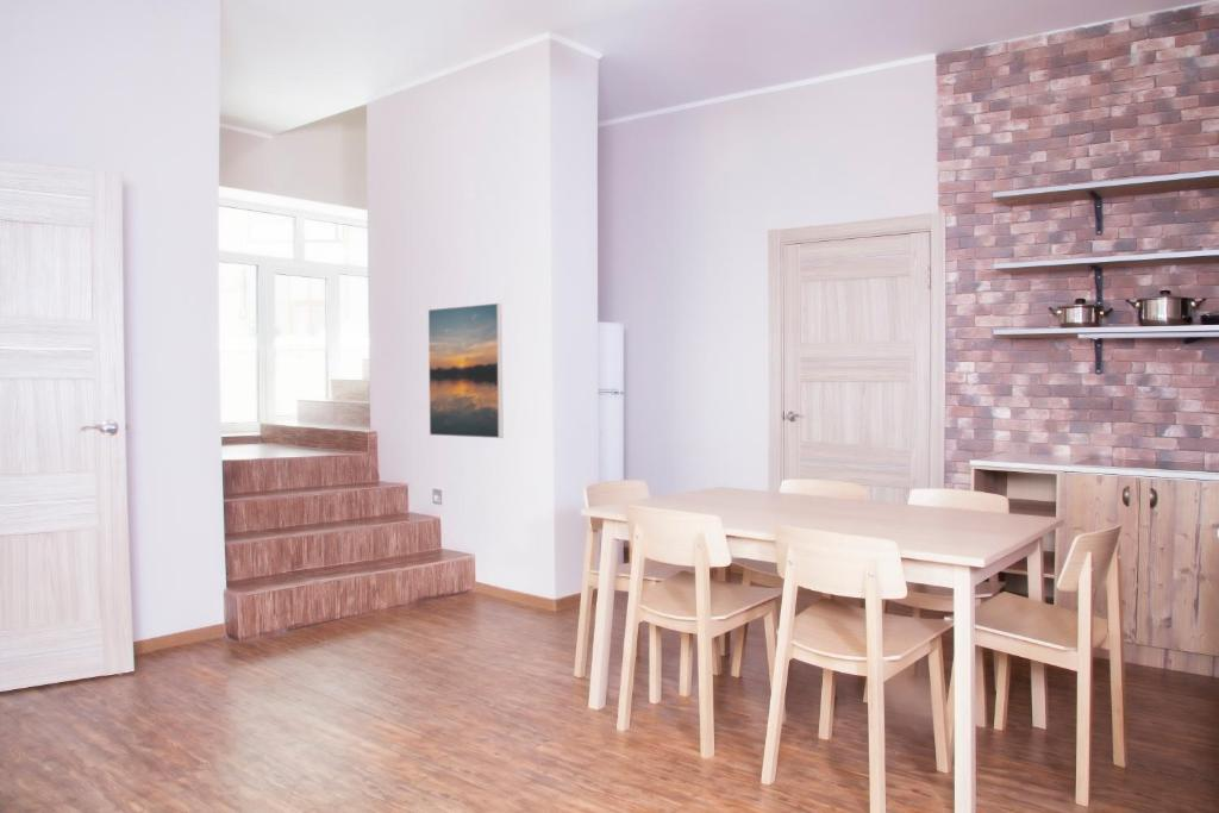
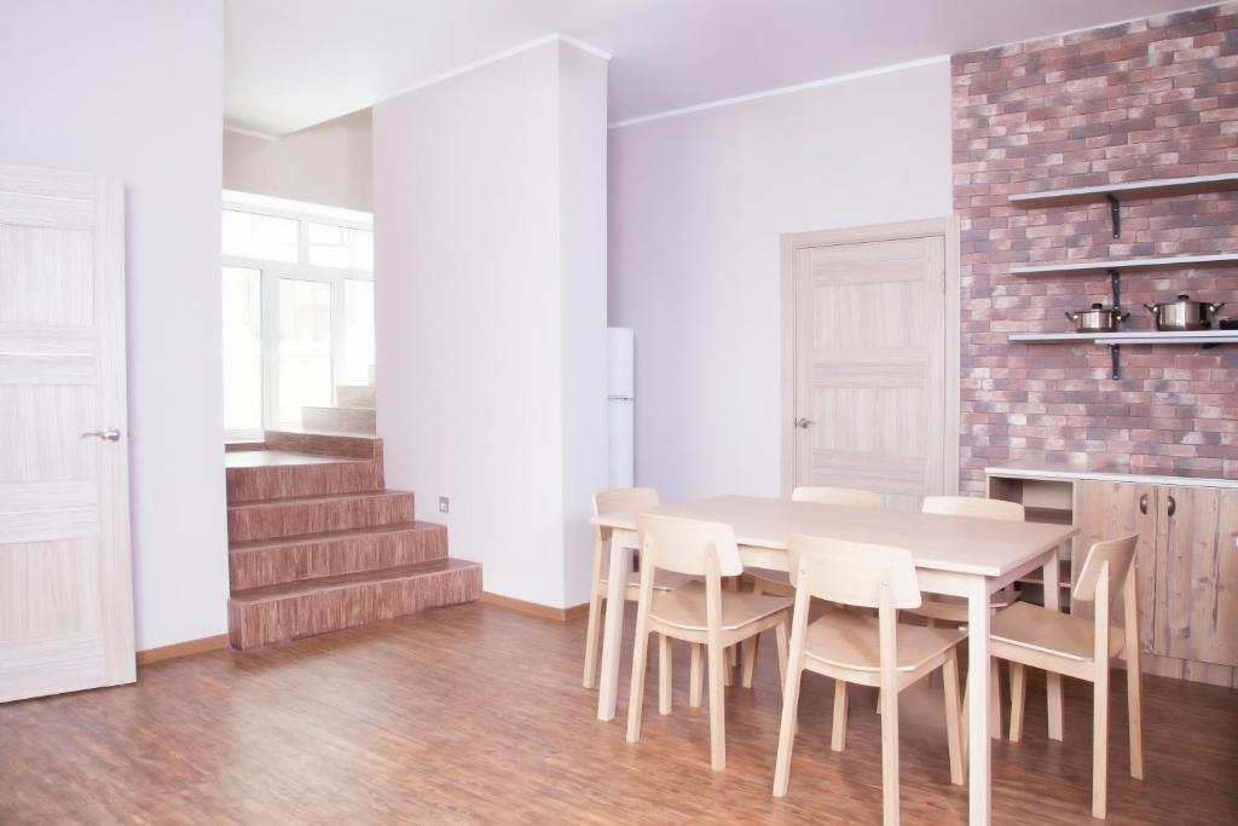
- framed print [427,302,504,439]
